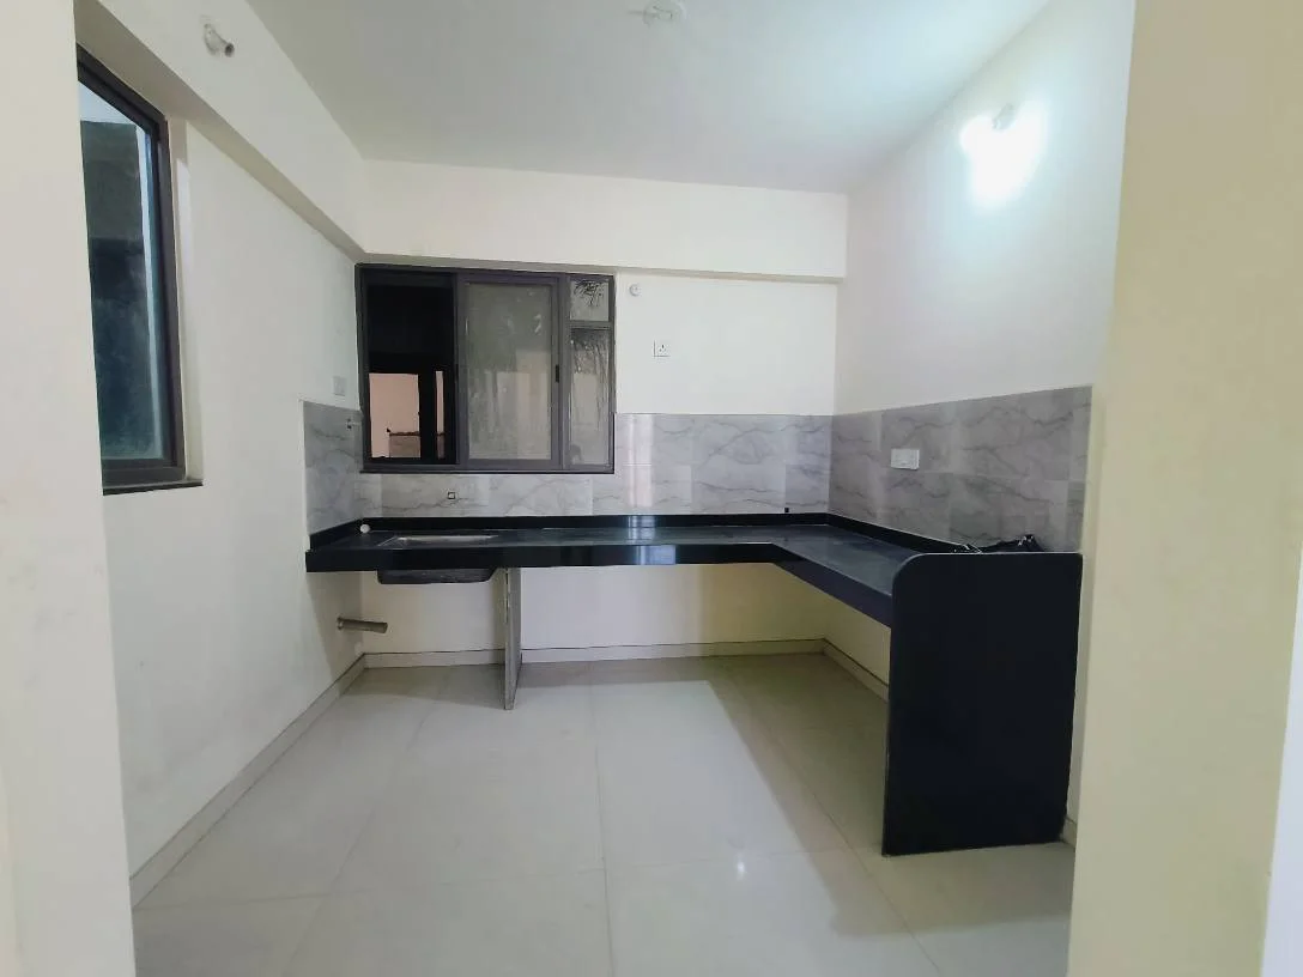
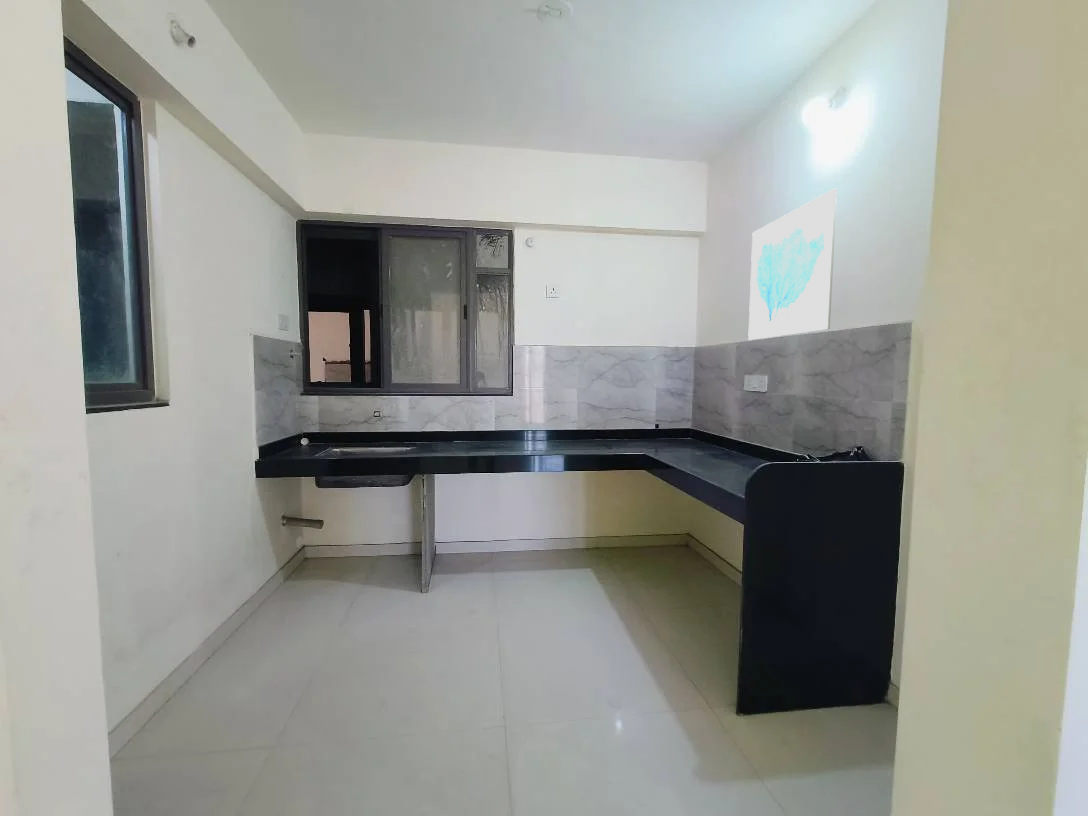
+ wall art [747,188,838,341]
